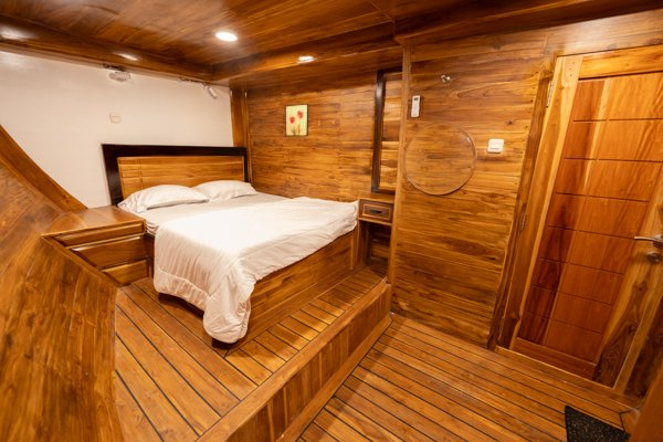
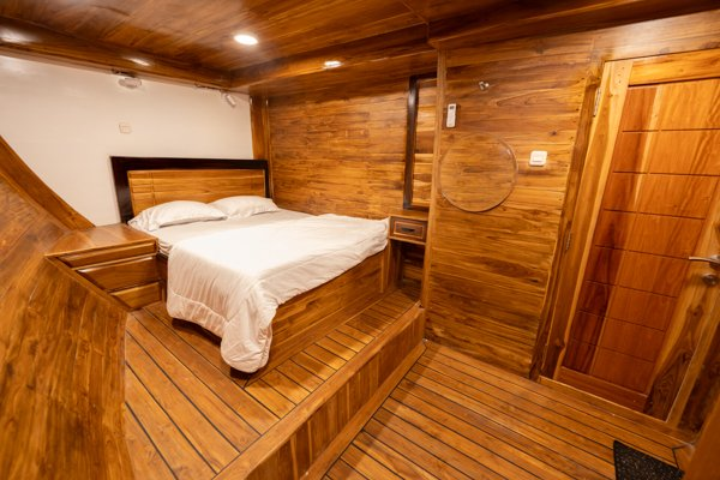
- wall art [284,103,309,137]
